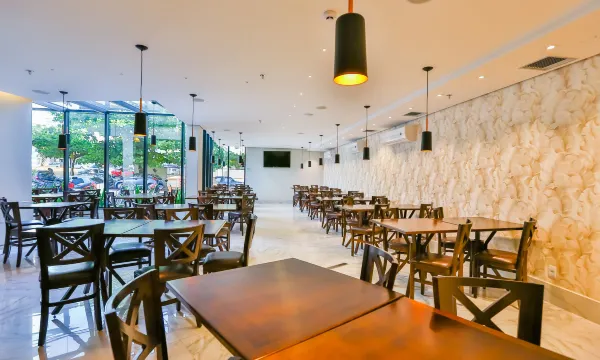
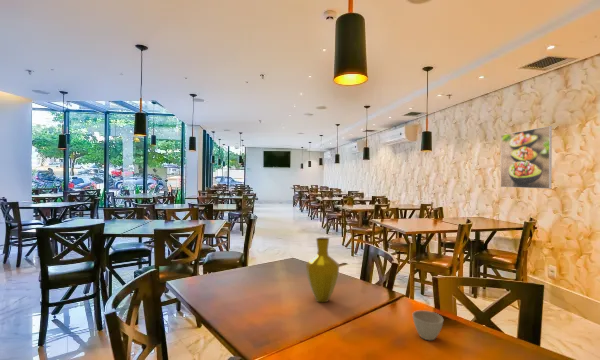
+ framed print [500,125,553,190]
+ flower pot [411,309,444,341]
+ vase [305,237,340,303]
